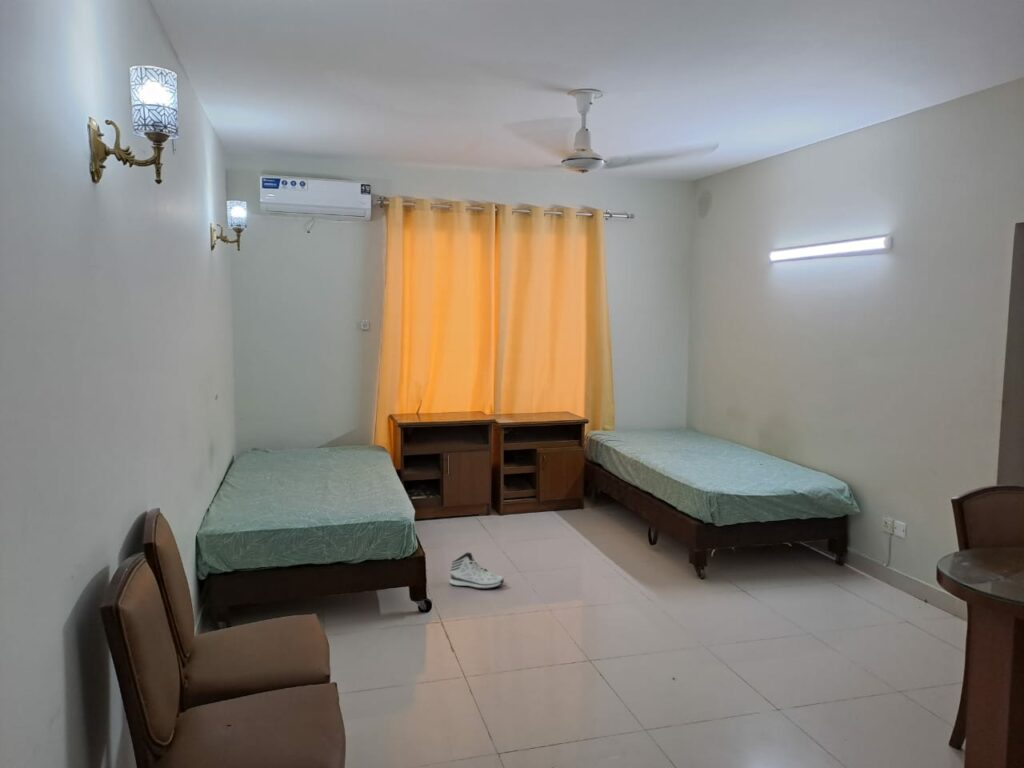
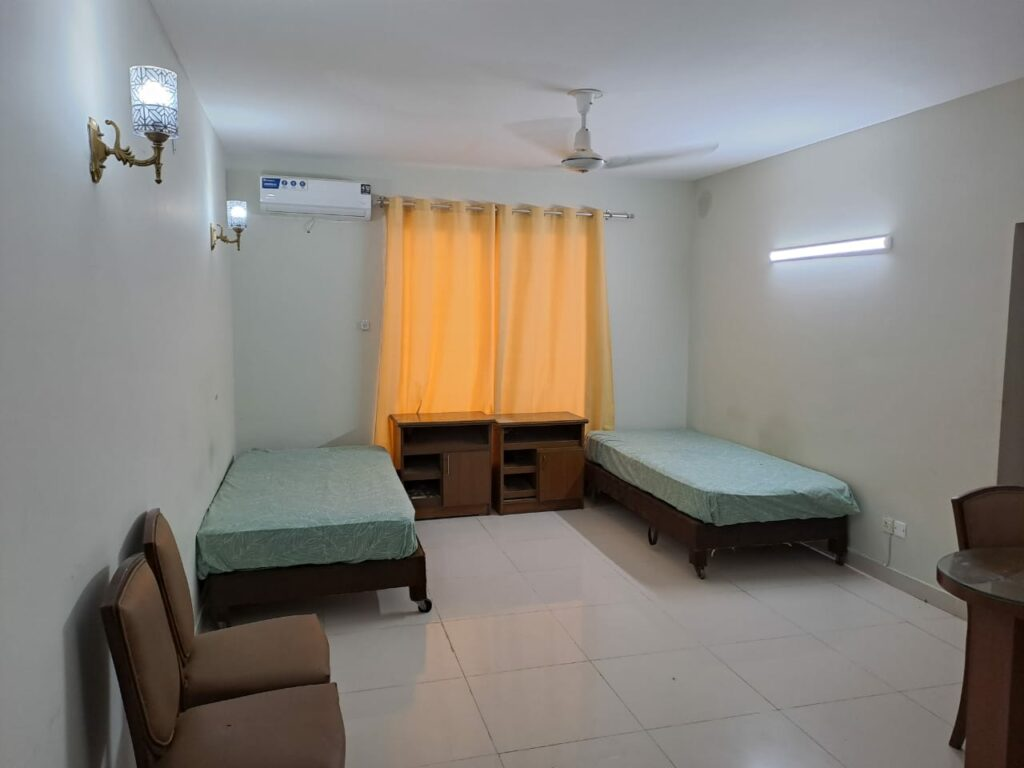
- sneaker [449,551,505,590]
